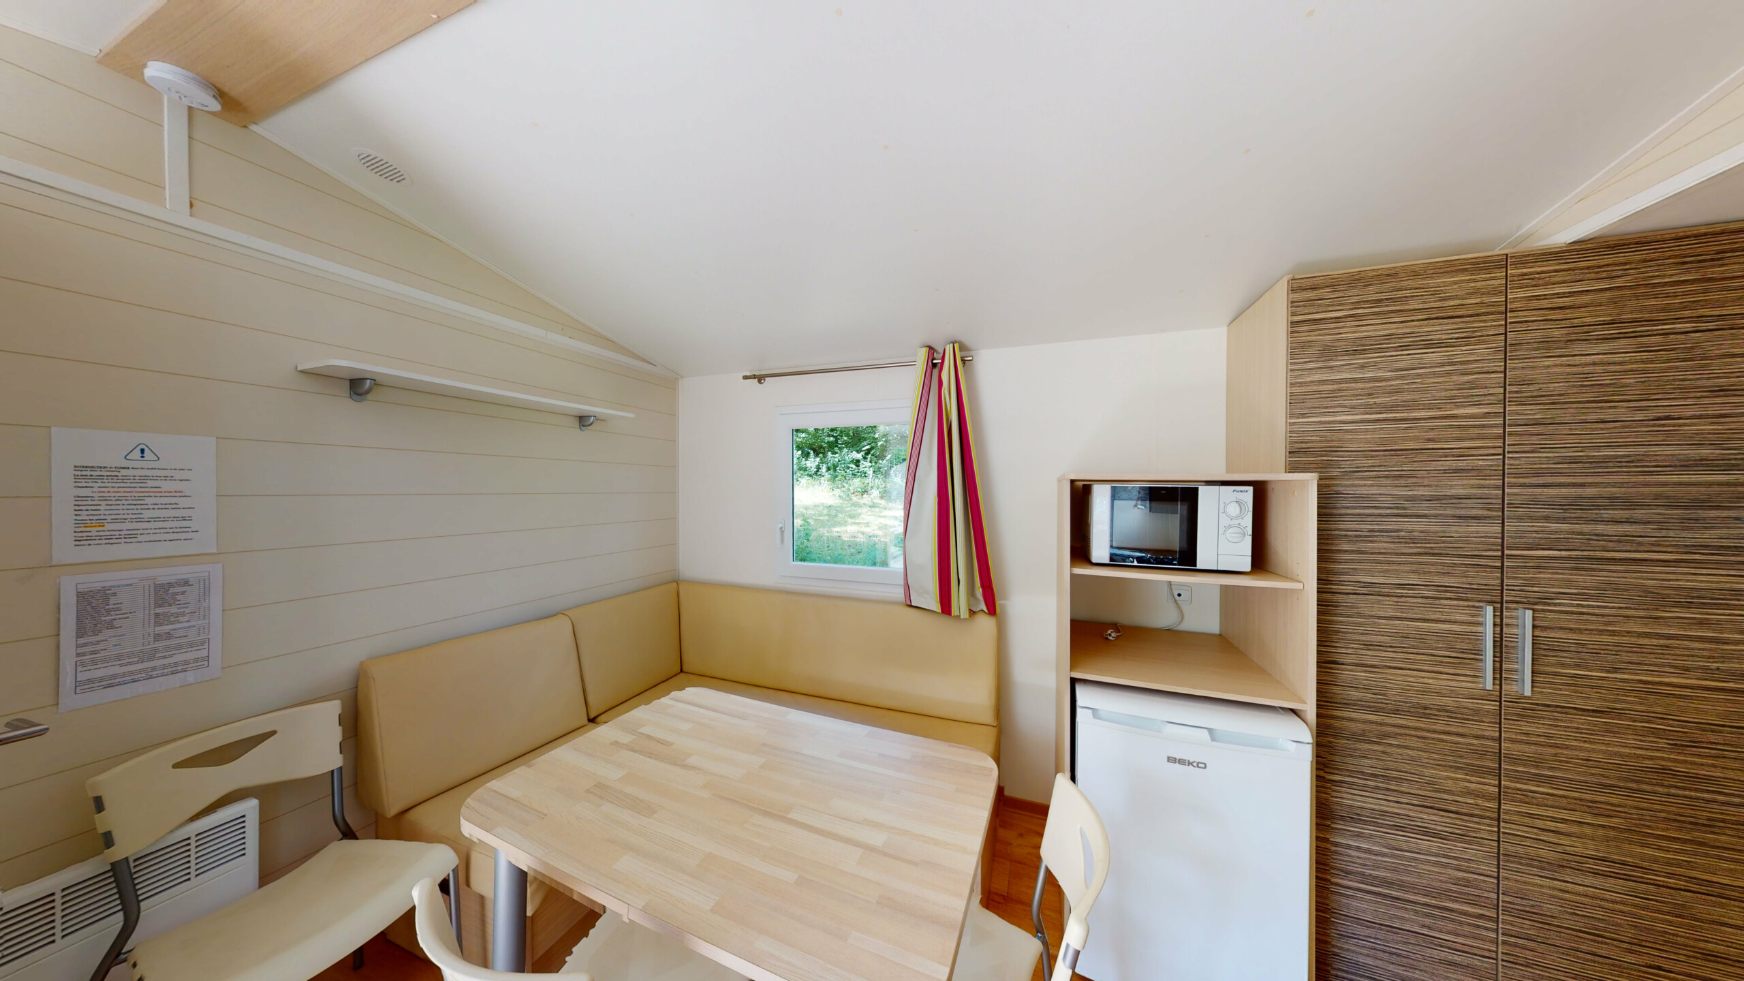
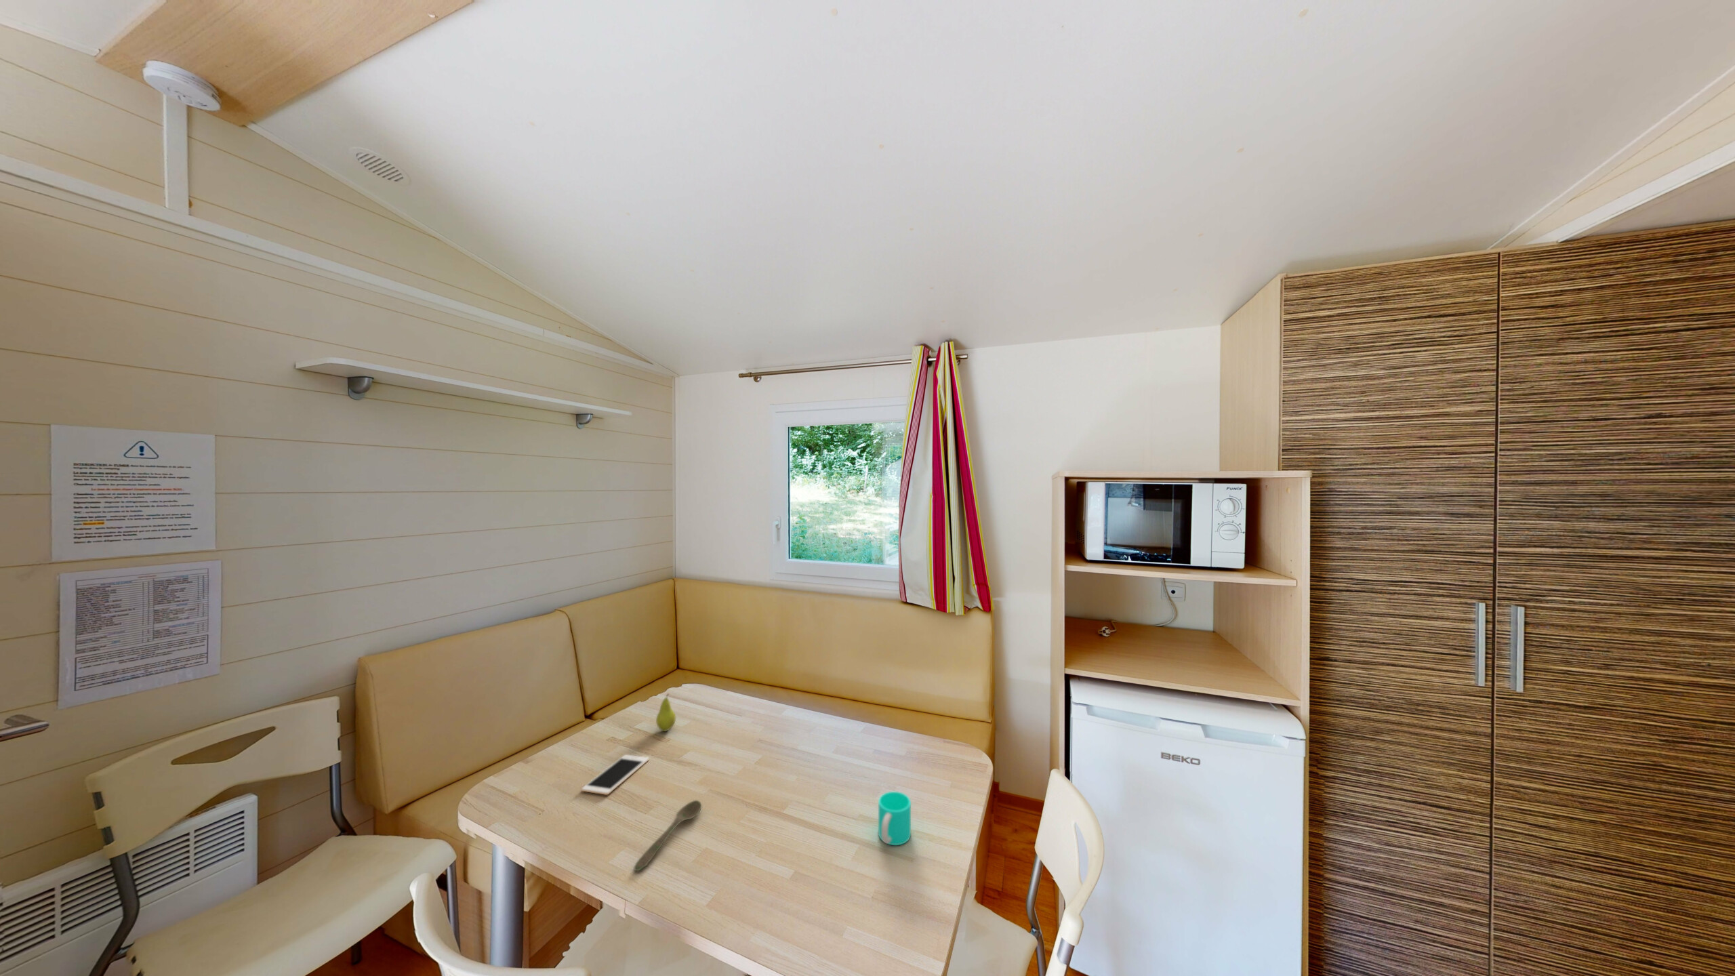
+ fruit [655,692,677,732]
+ cell phone [580,753,649,796]
+ cup [878,791,912,846]
+ spoon [633,800,702,871]
